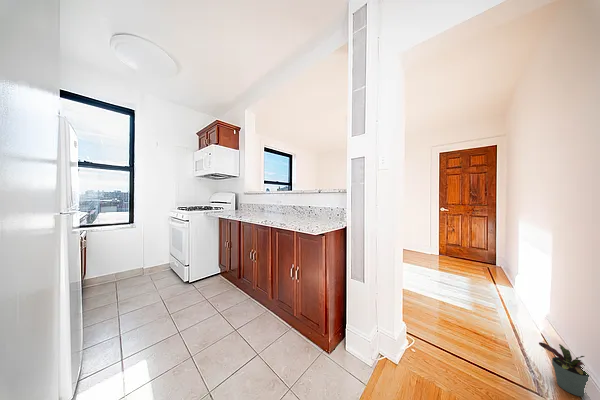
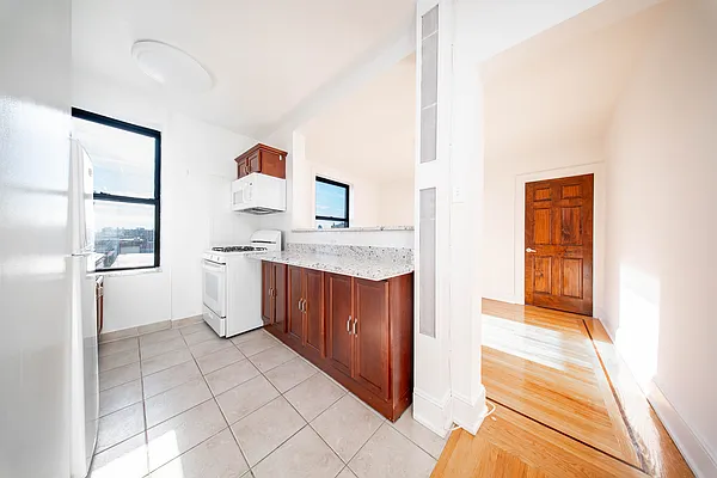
- potted plant [538,341,589,397]
